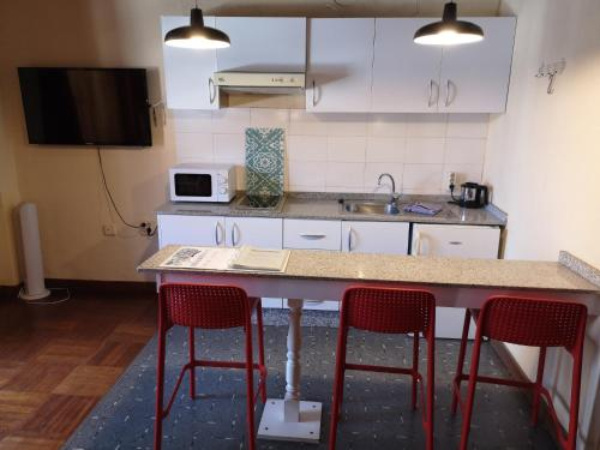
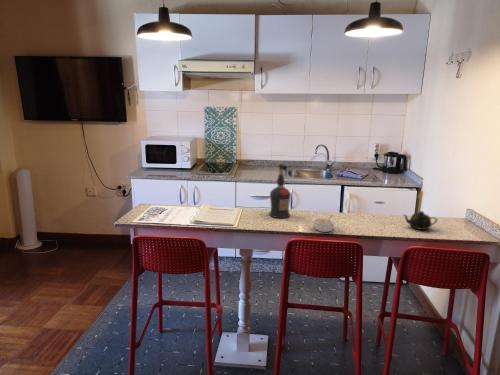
+ liquor bottle [268,163,292,219]
+ legume [311,214,337,233]
+ teapot [401,210,438,231]
